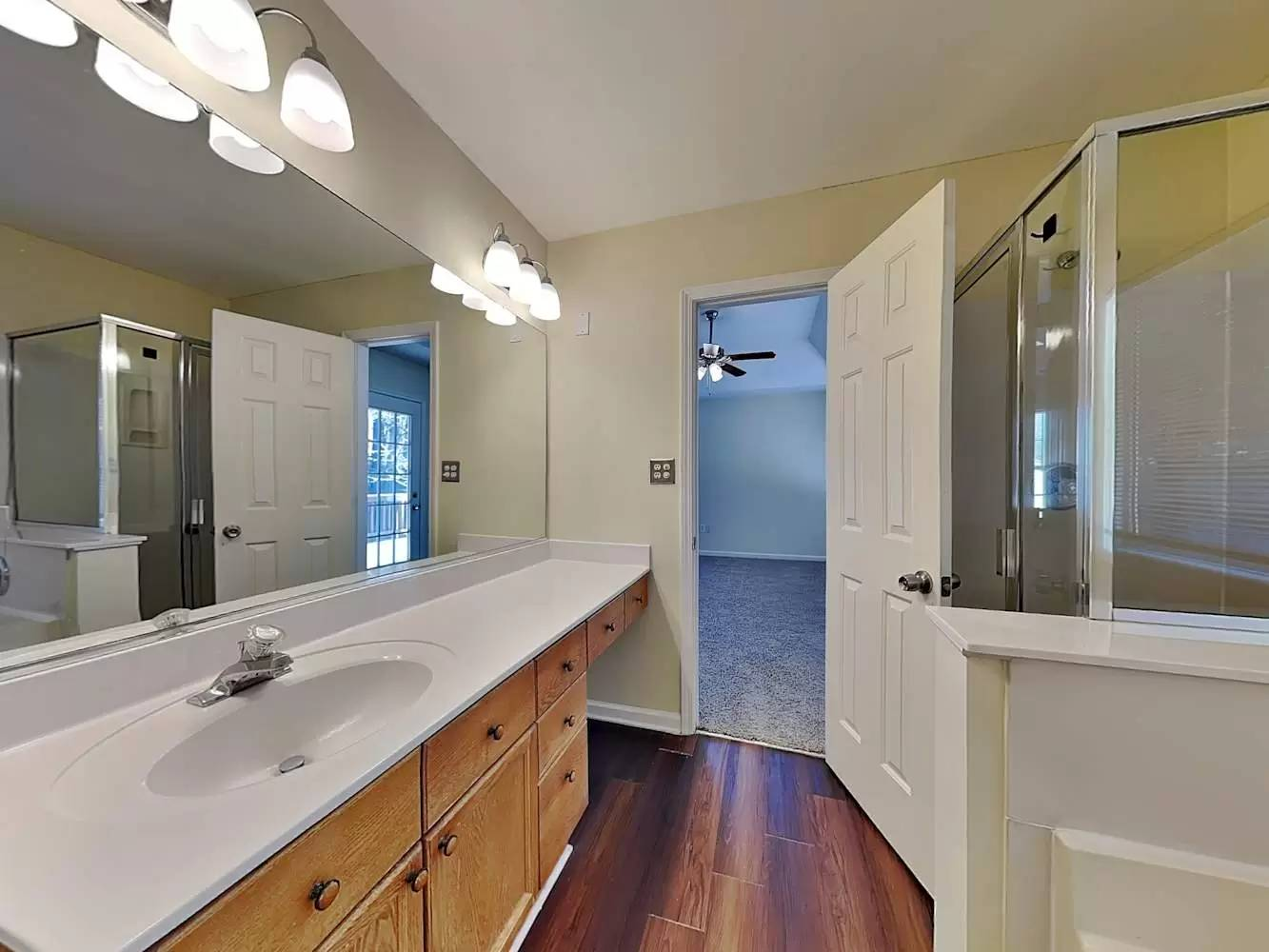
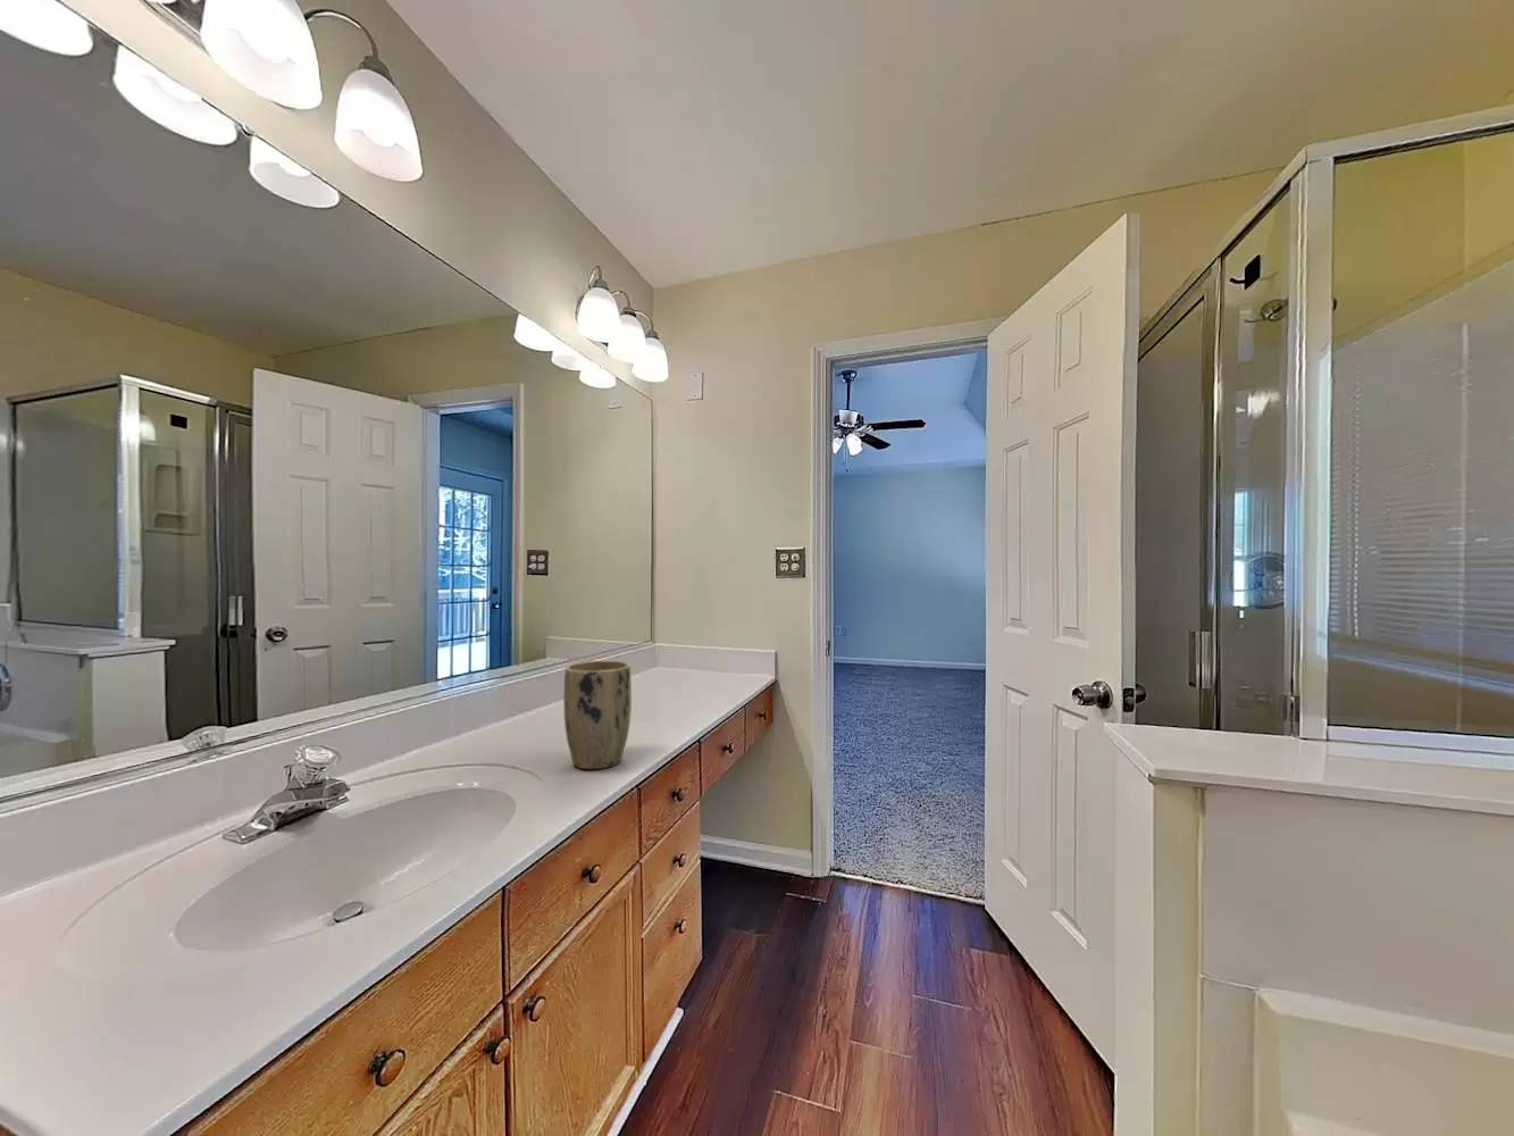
+ plant pot [562,660,632,770]
